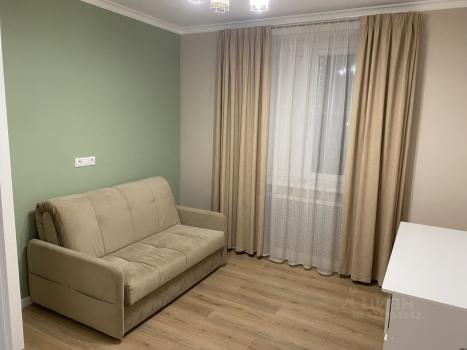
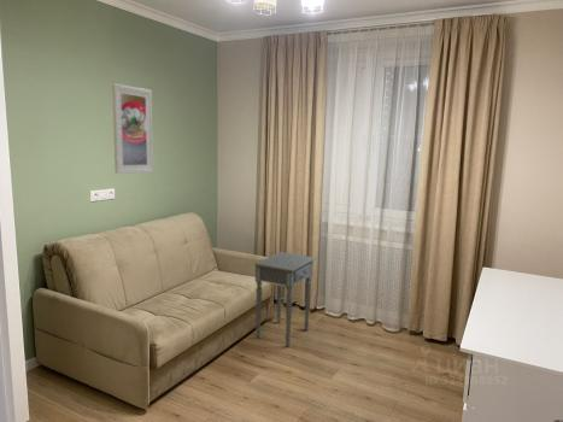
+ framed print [111,82,154,175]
+ side table [253,251,317,347]
